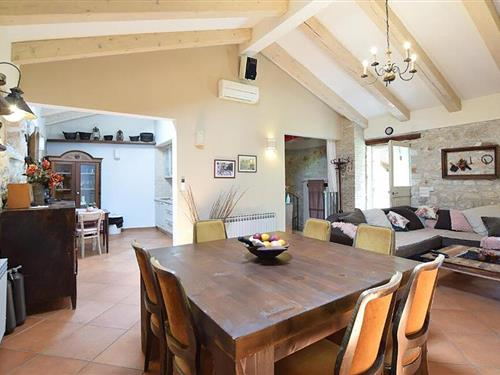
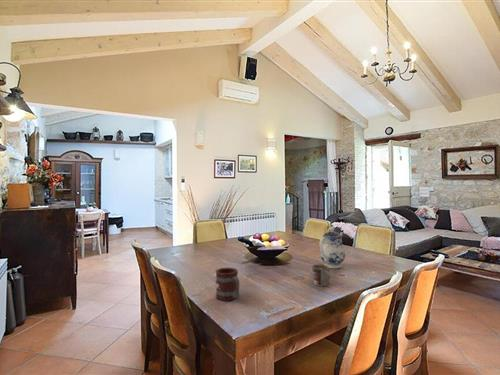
+ teapot [318,226,346,269]
+ mug [215,267,240,302]
+ mug [311,264,331,287]
